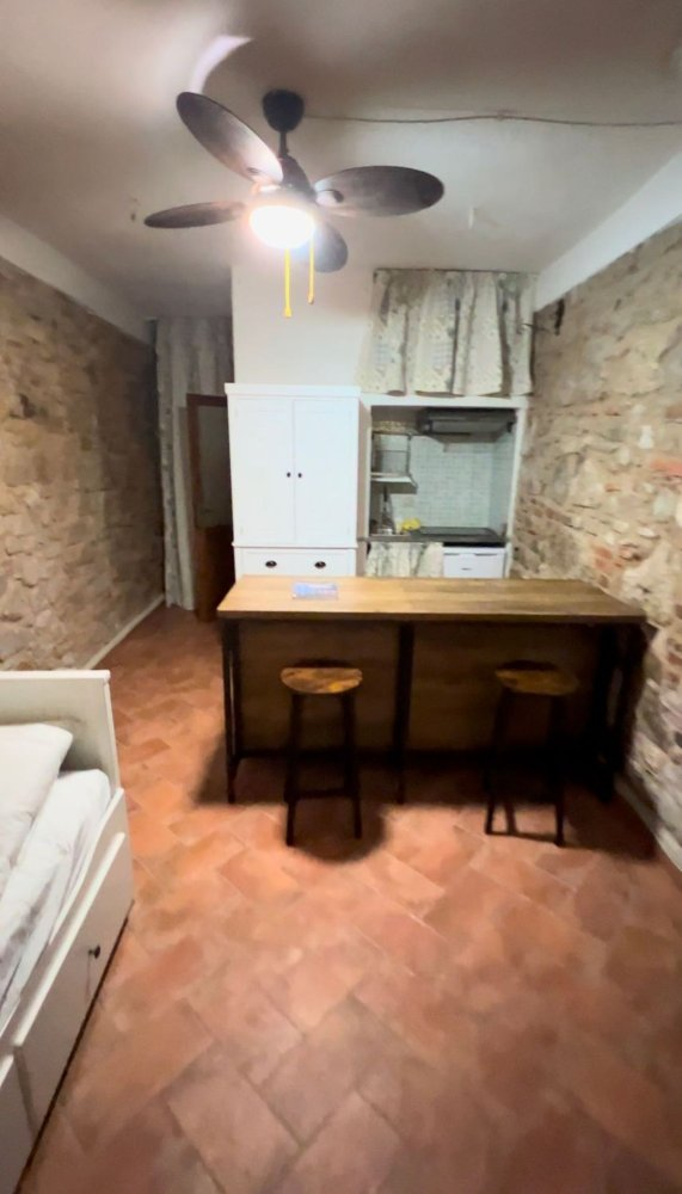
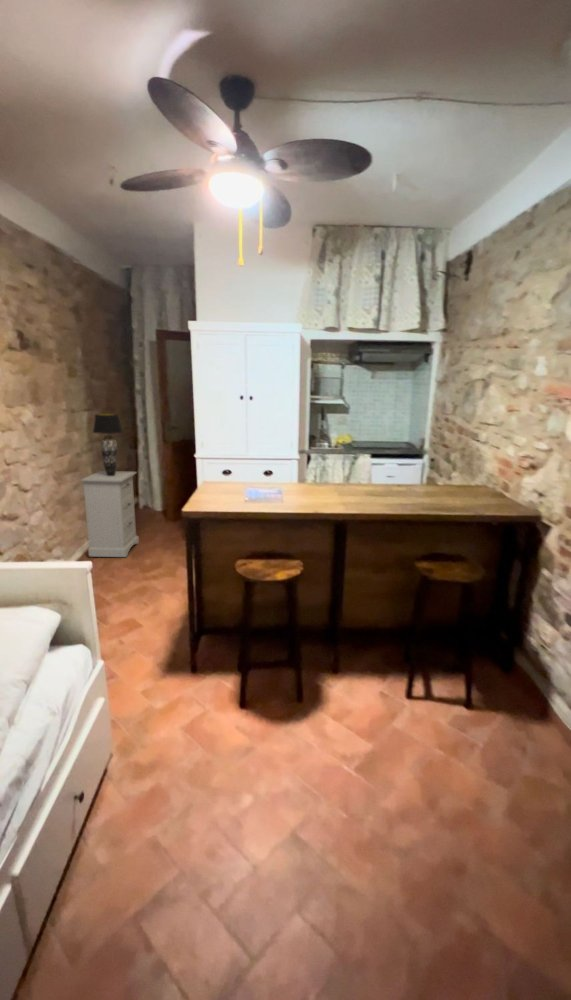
+ table lamp [92,413,124,476]
+ nightstand [80,470,140,558]
